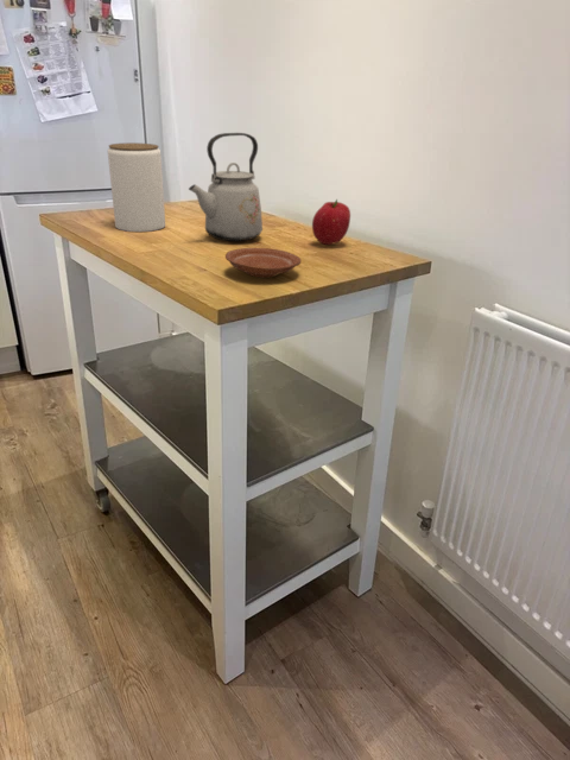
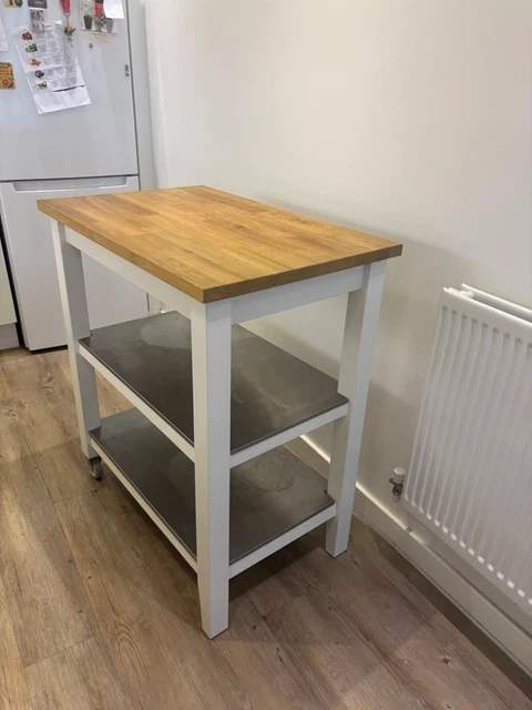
- fruit [311,198,352,246]
- jar [107,141,166,233]
- kettle [188,132,264,242]
- plate [224,247,303,279]
